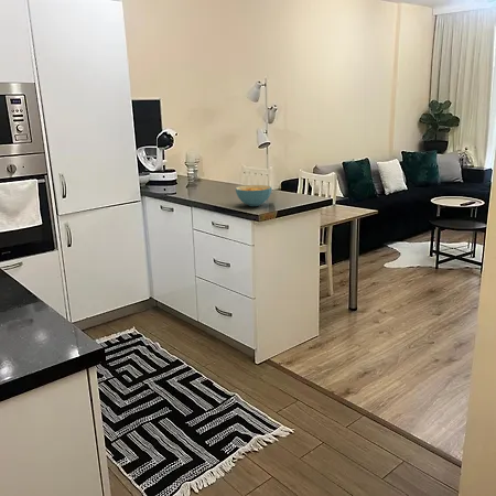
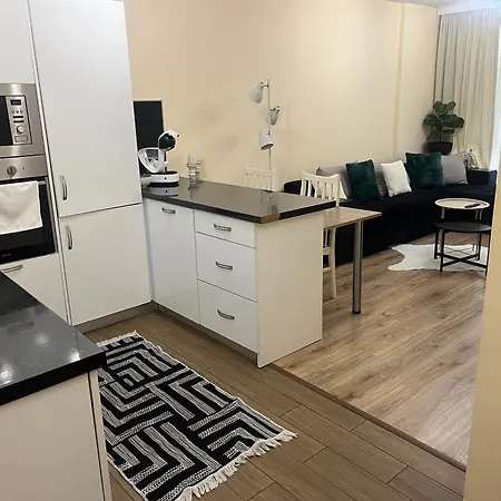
- cereal bowl [235,184,273,207]
